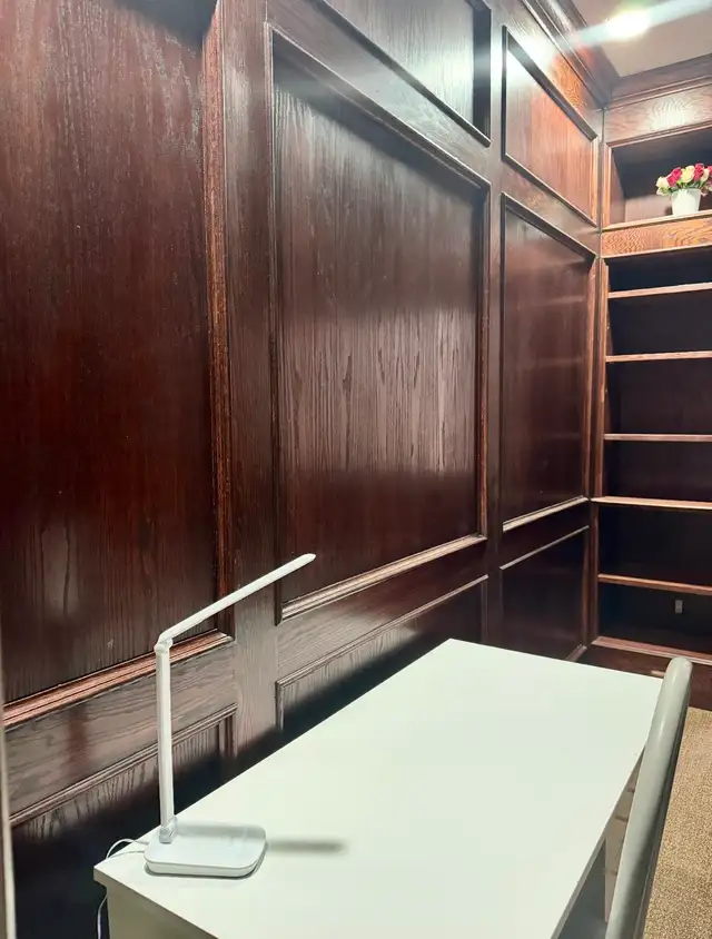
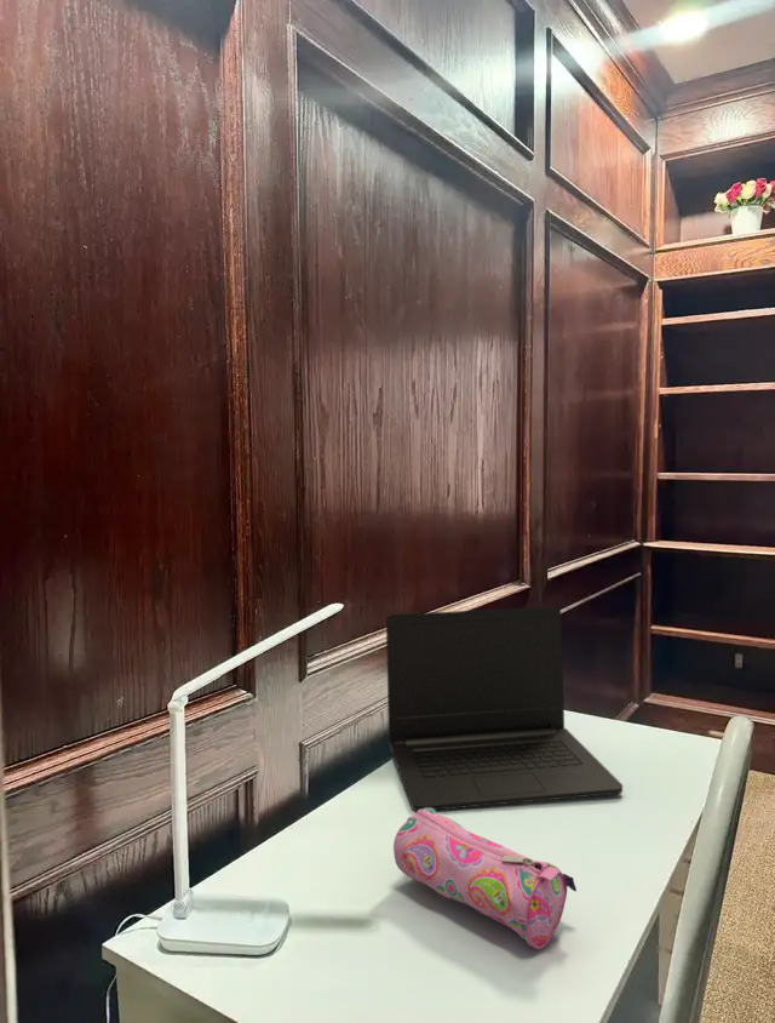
+ laptop [385,606,624,812]
+ pencil case [392,808,578,950]
